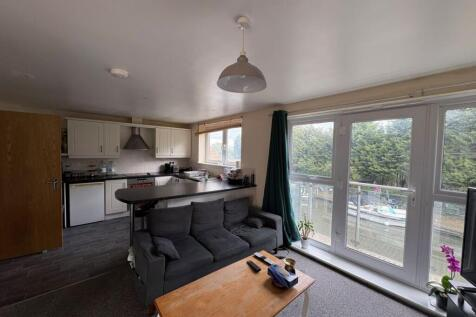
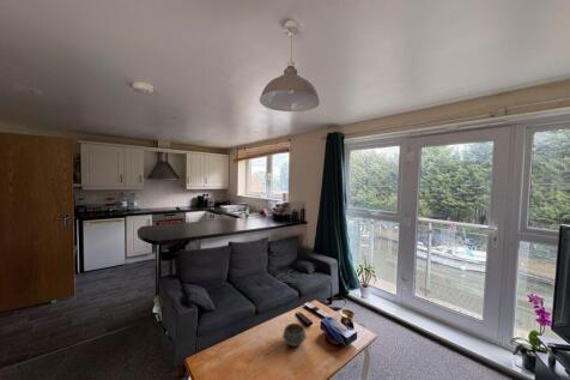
+ bowl [281,322,308,348]
